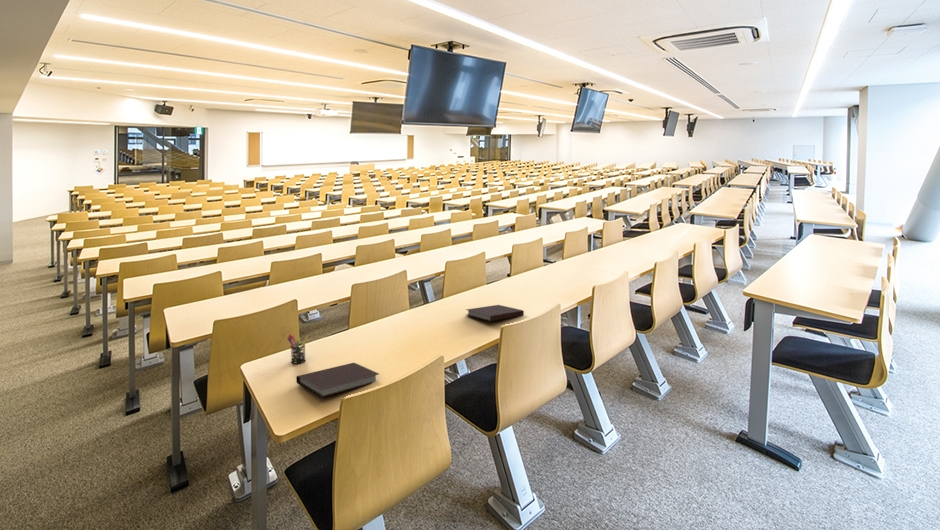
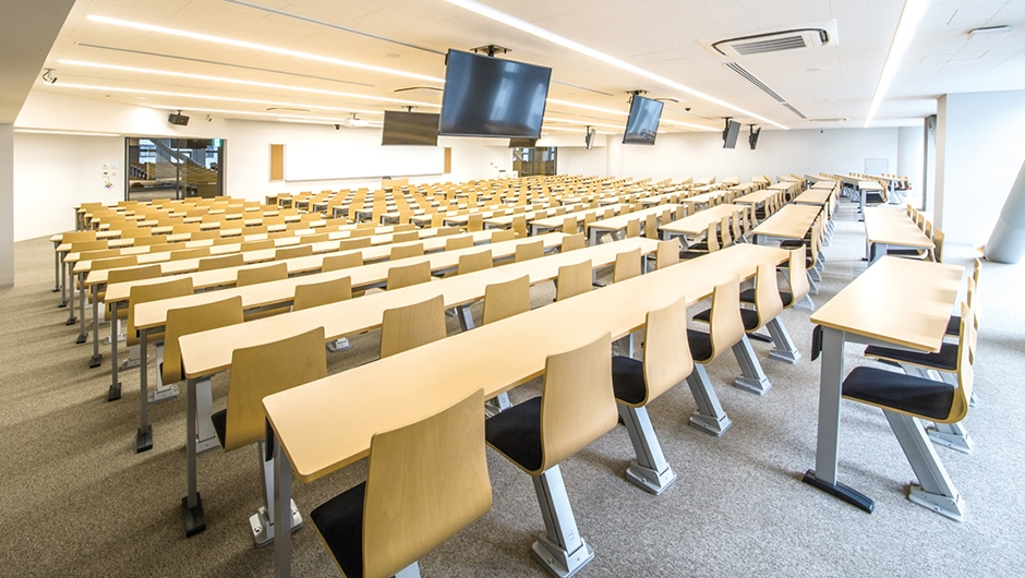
- notebook [295,362,380,399]
- pen holder [286,333,309,364]
- notebook [465,304,525,322]
